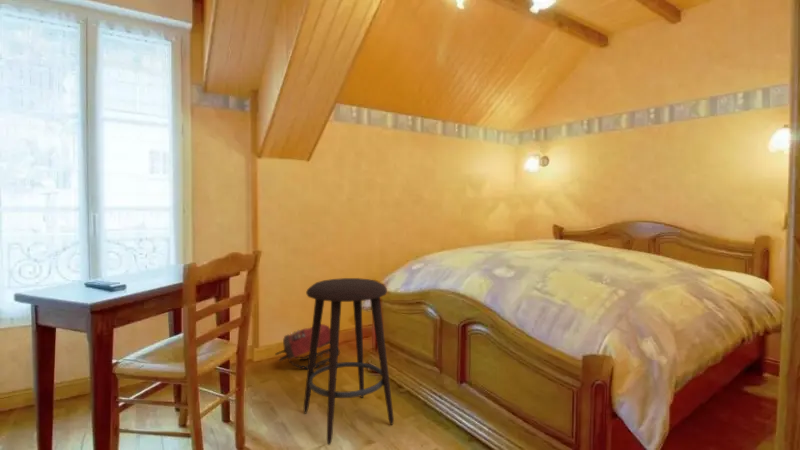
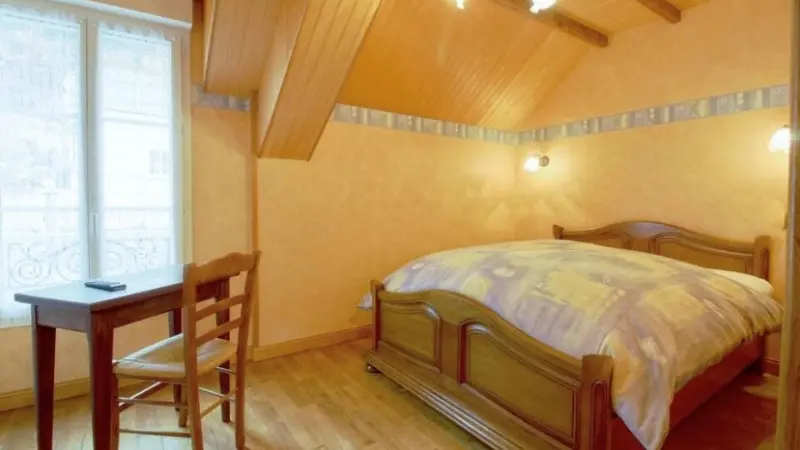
- backpack [274,323,341,371]
- stool [302,277,395,446]
